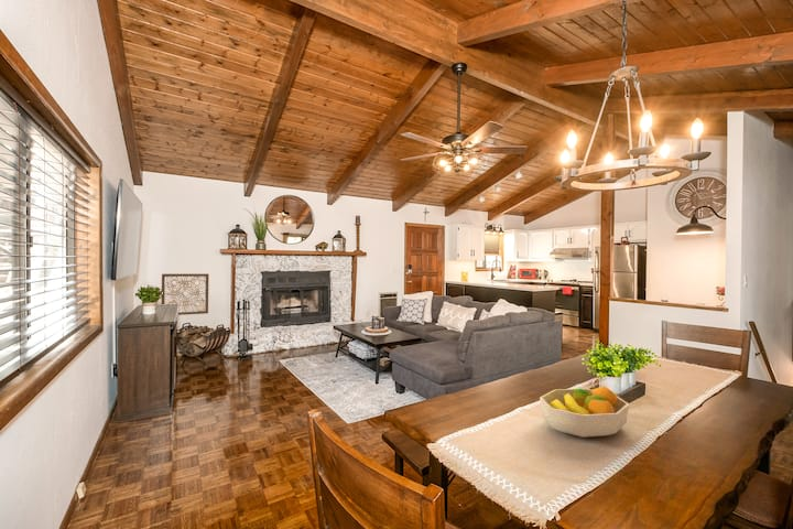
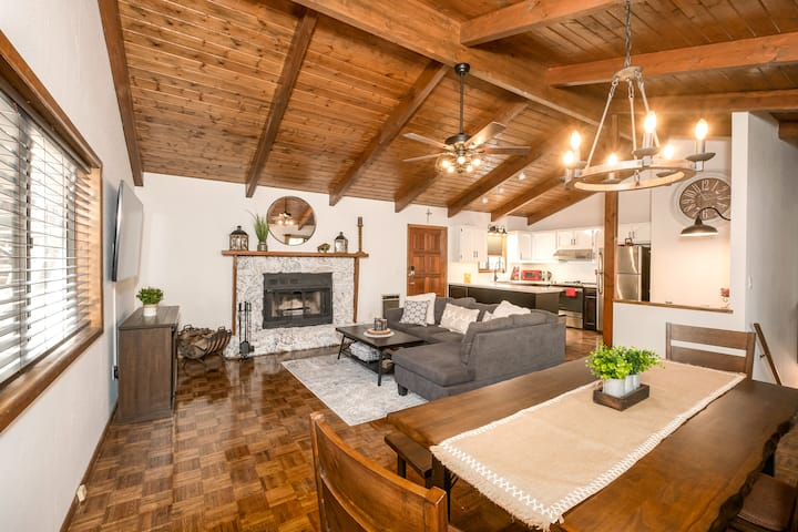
- fruit bowl [539,385,630,439]
- wall art [161,273,210,316]
